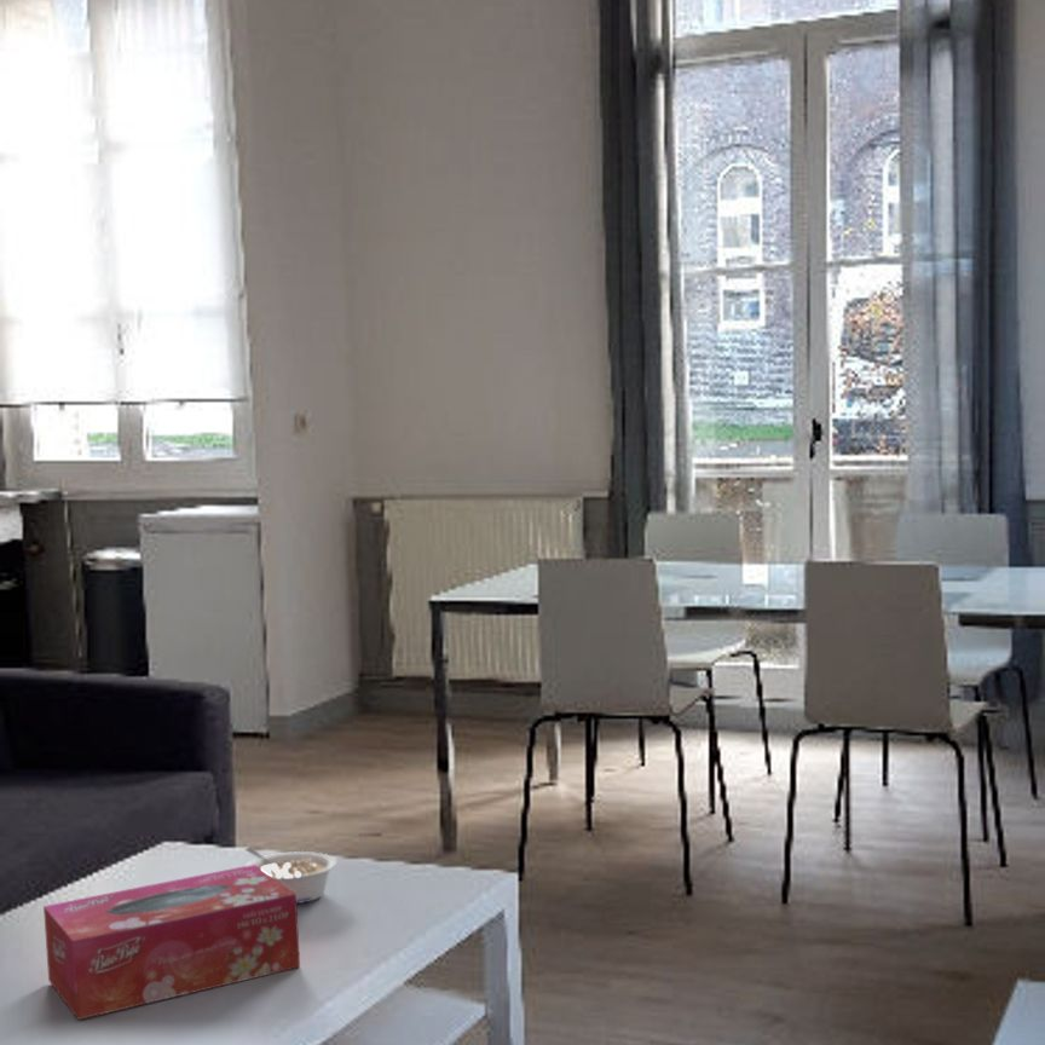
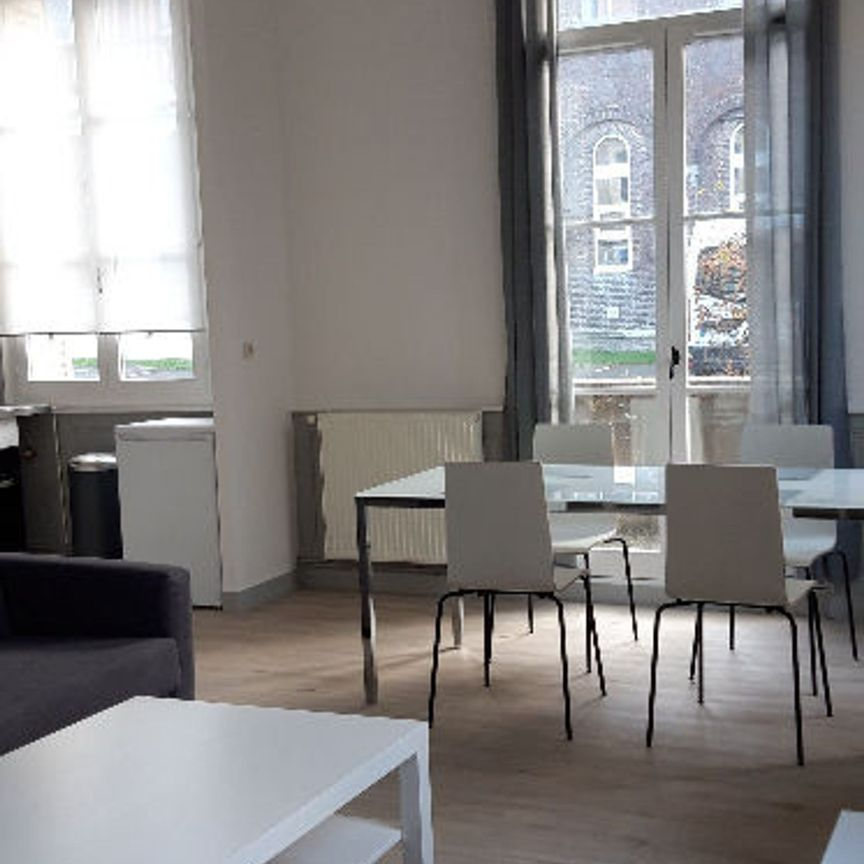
- tissue box [42,865,301,1021]
- legume [244,845,337,905]
